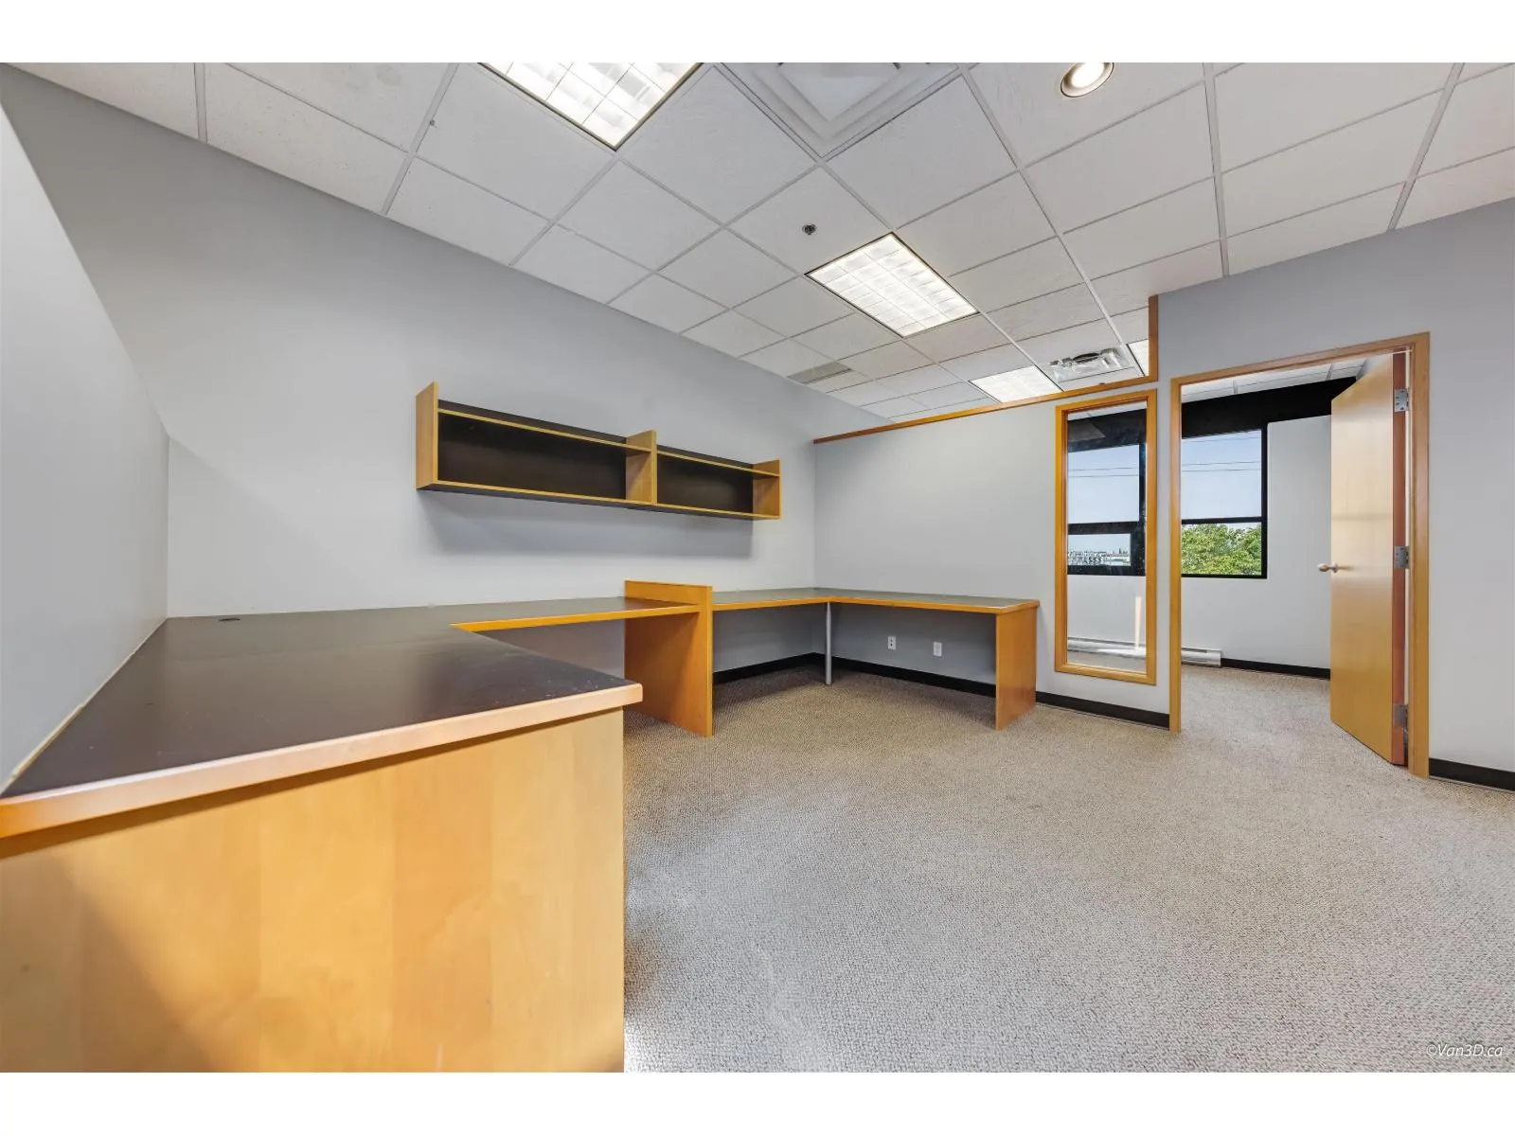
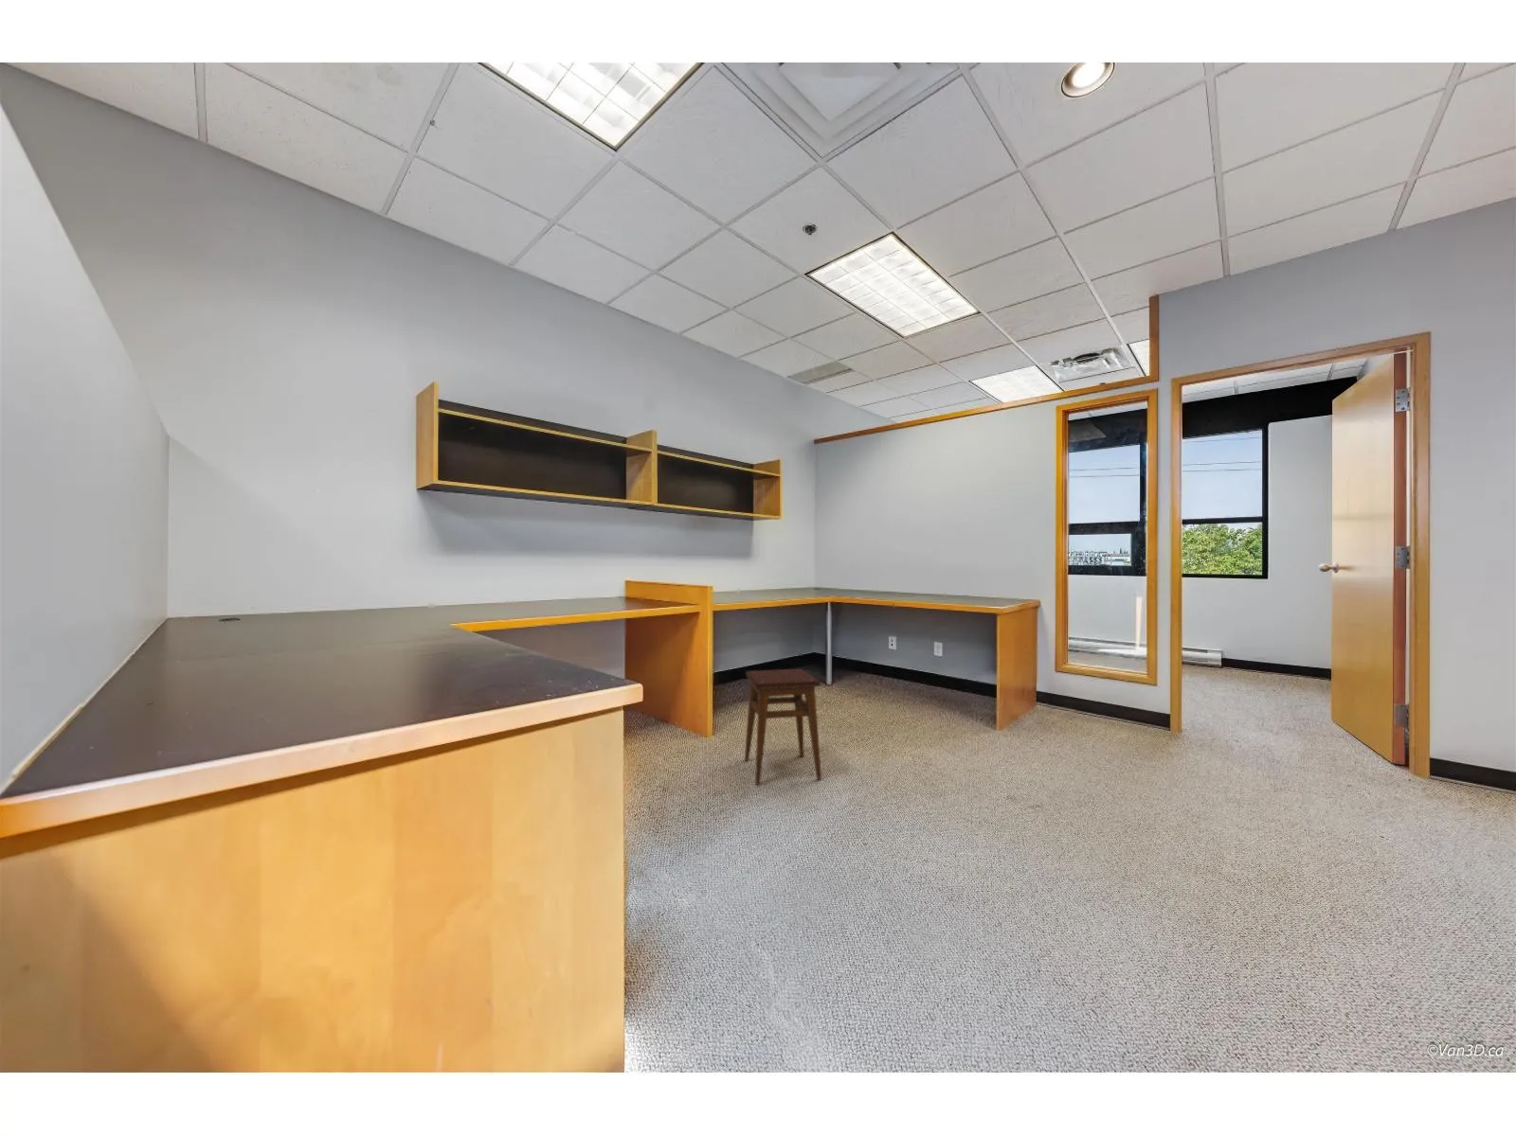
+ stool [744,668,822,785]
